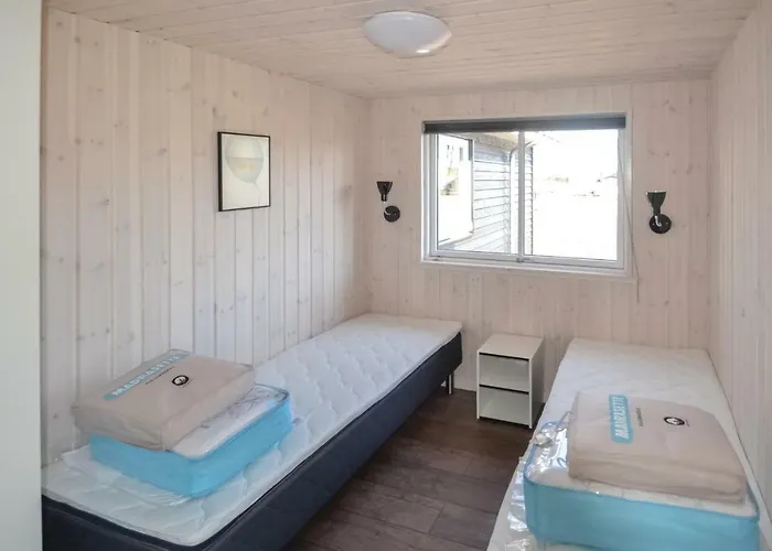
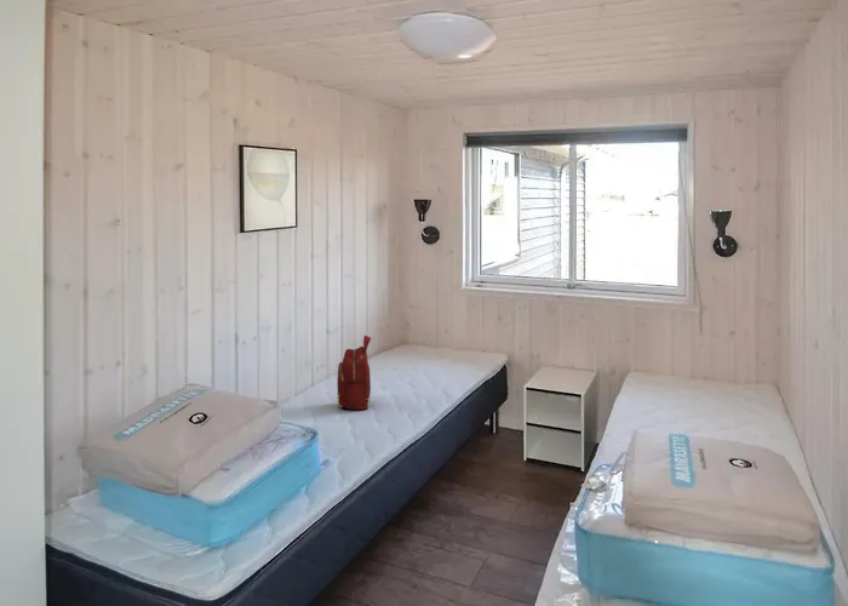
+ backpack [336,335,372,411]
